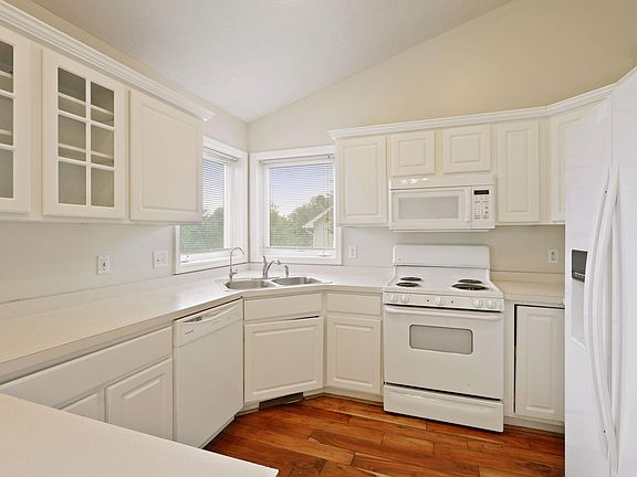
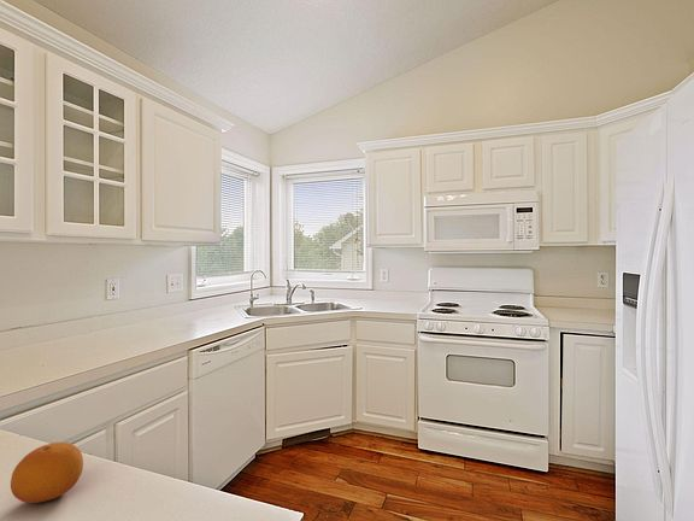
+ fruit [10,441,84,504]
